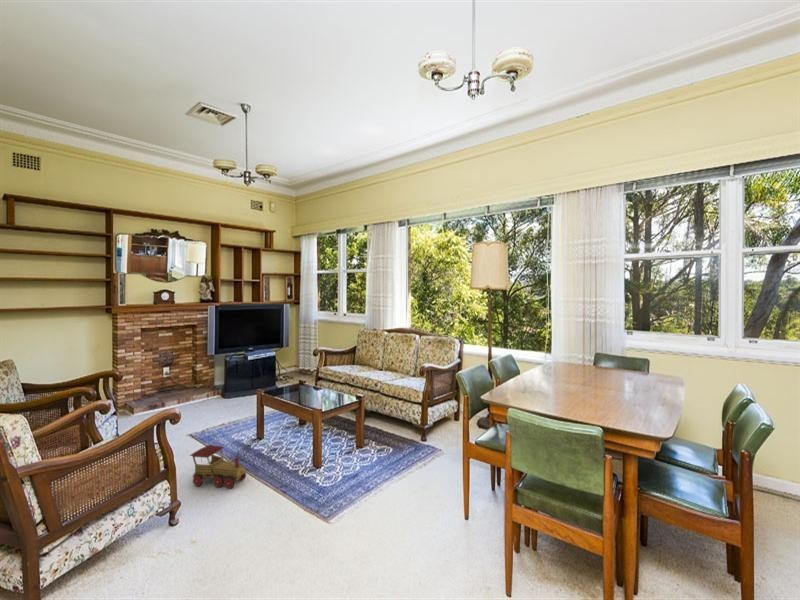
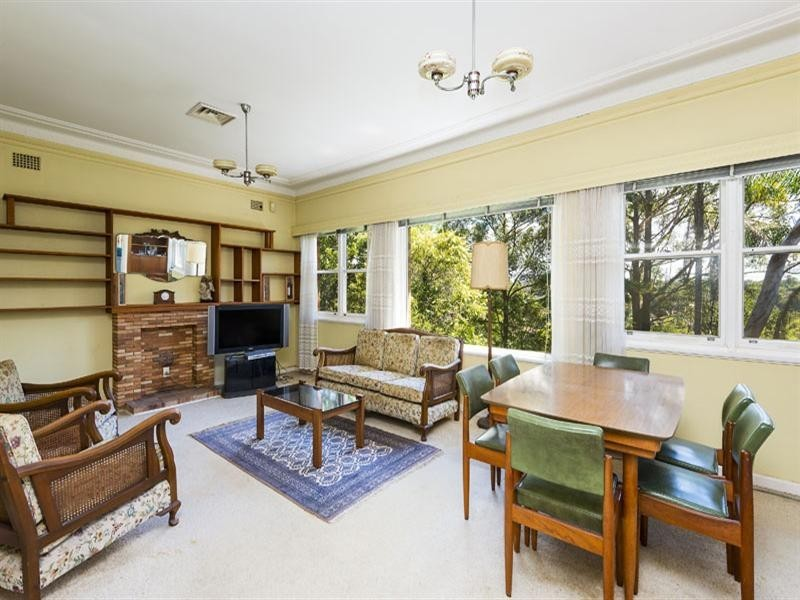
- toy train [188,444,247,490]
